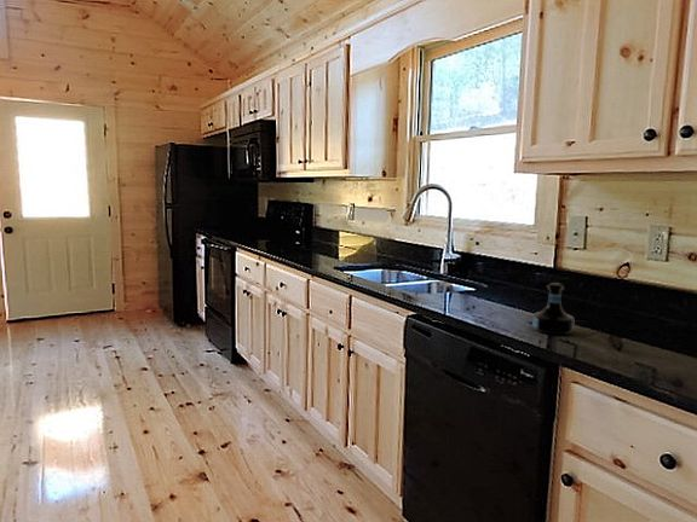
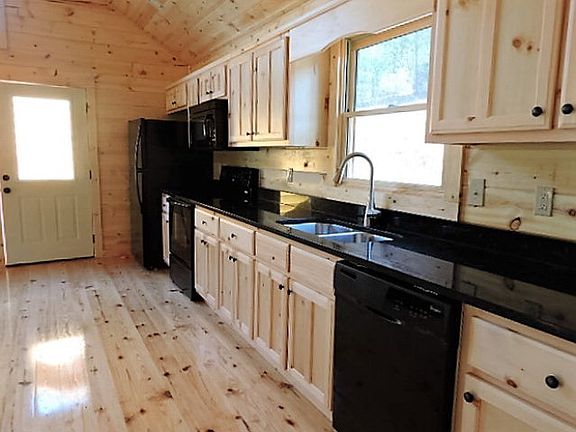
- tequila bottle [531,282,575,336]
